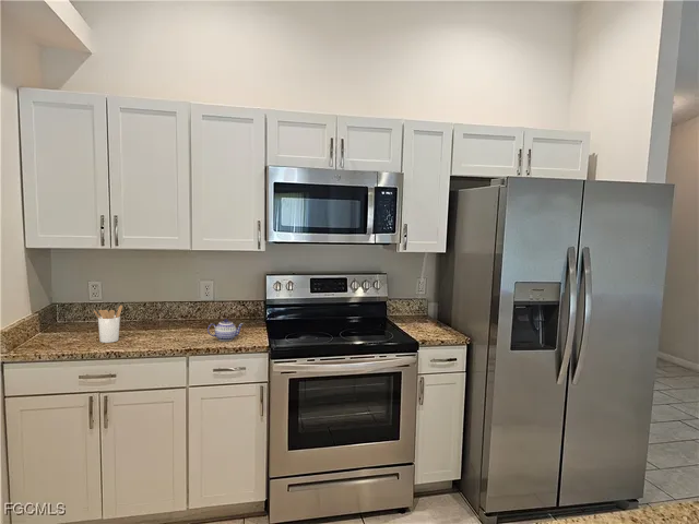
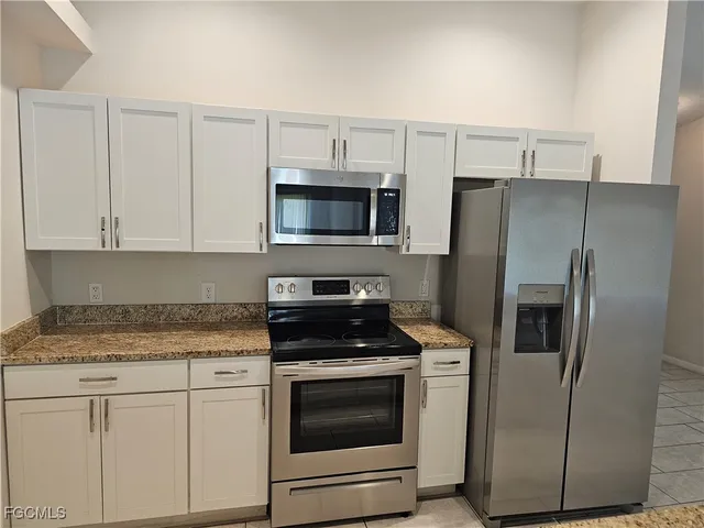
- utensil holder [93,305,123,344]
- teapot [206,318,245,342]
